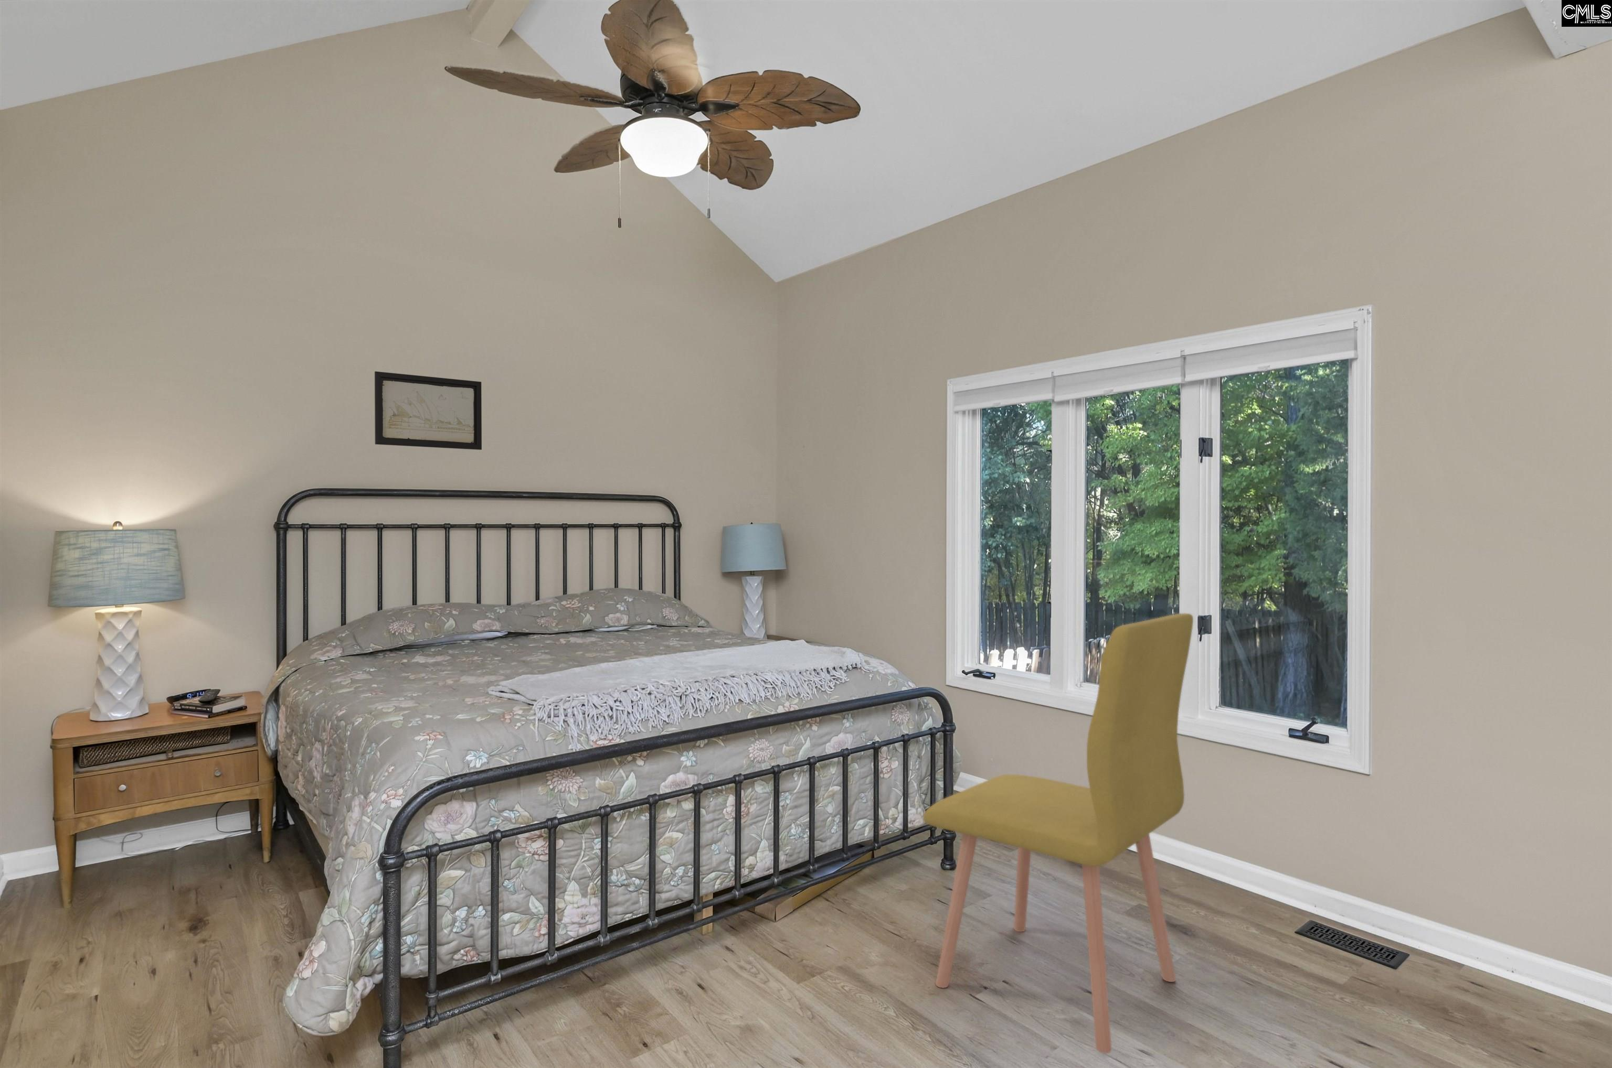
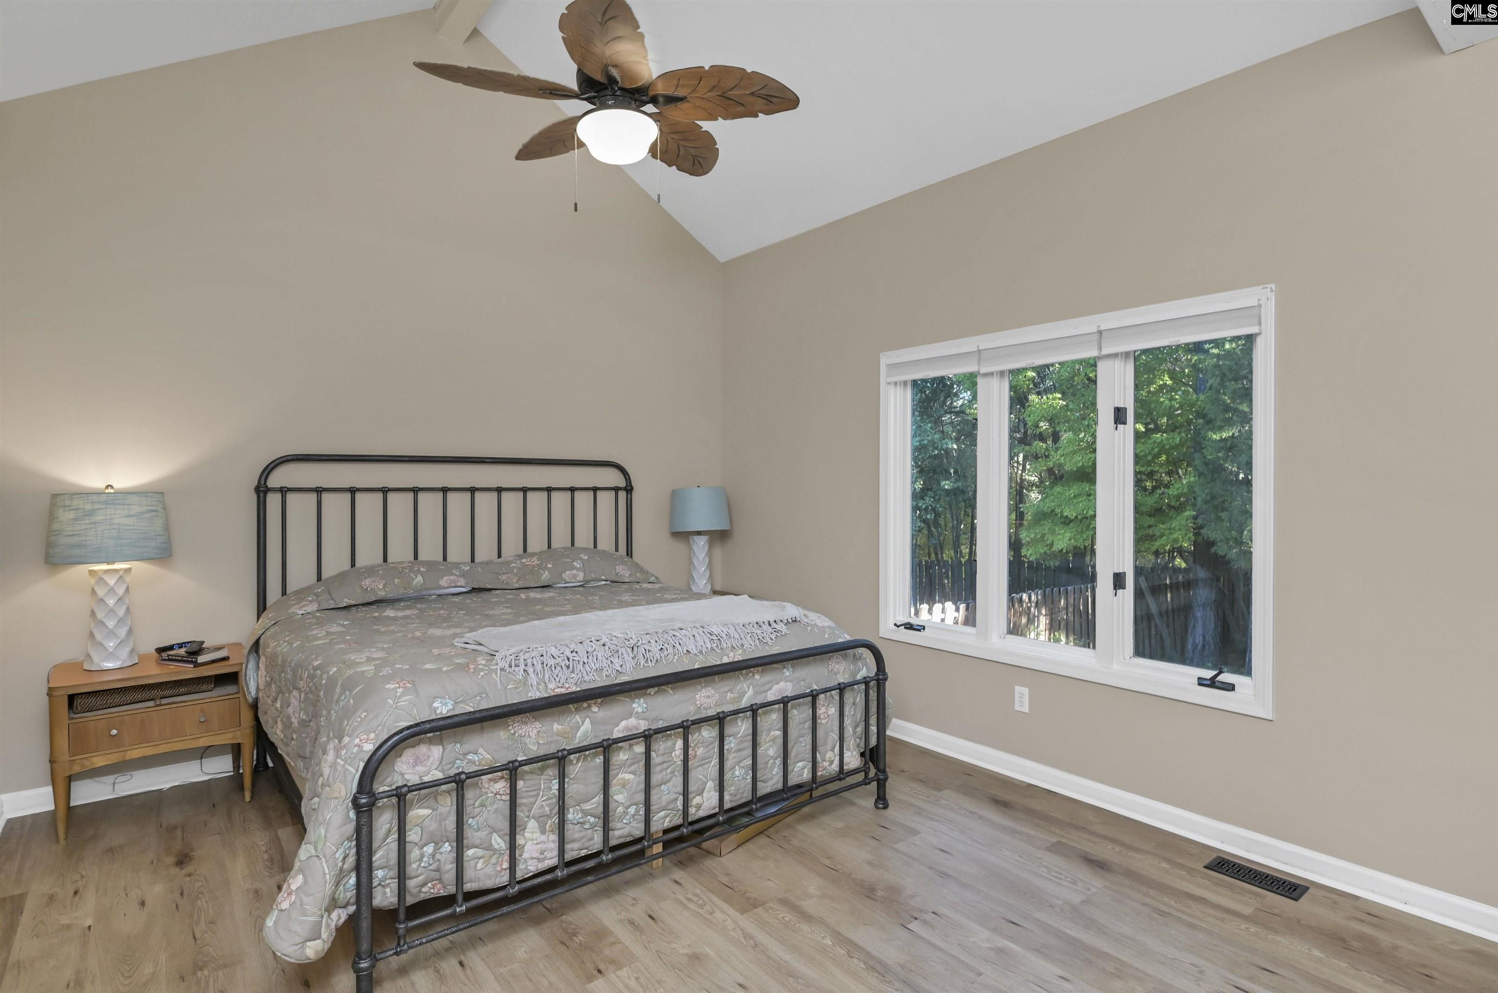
- wall art [374,371,482,451]
- chair [923,613,1194,1054]
